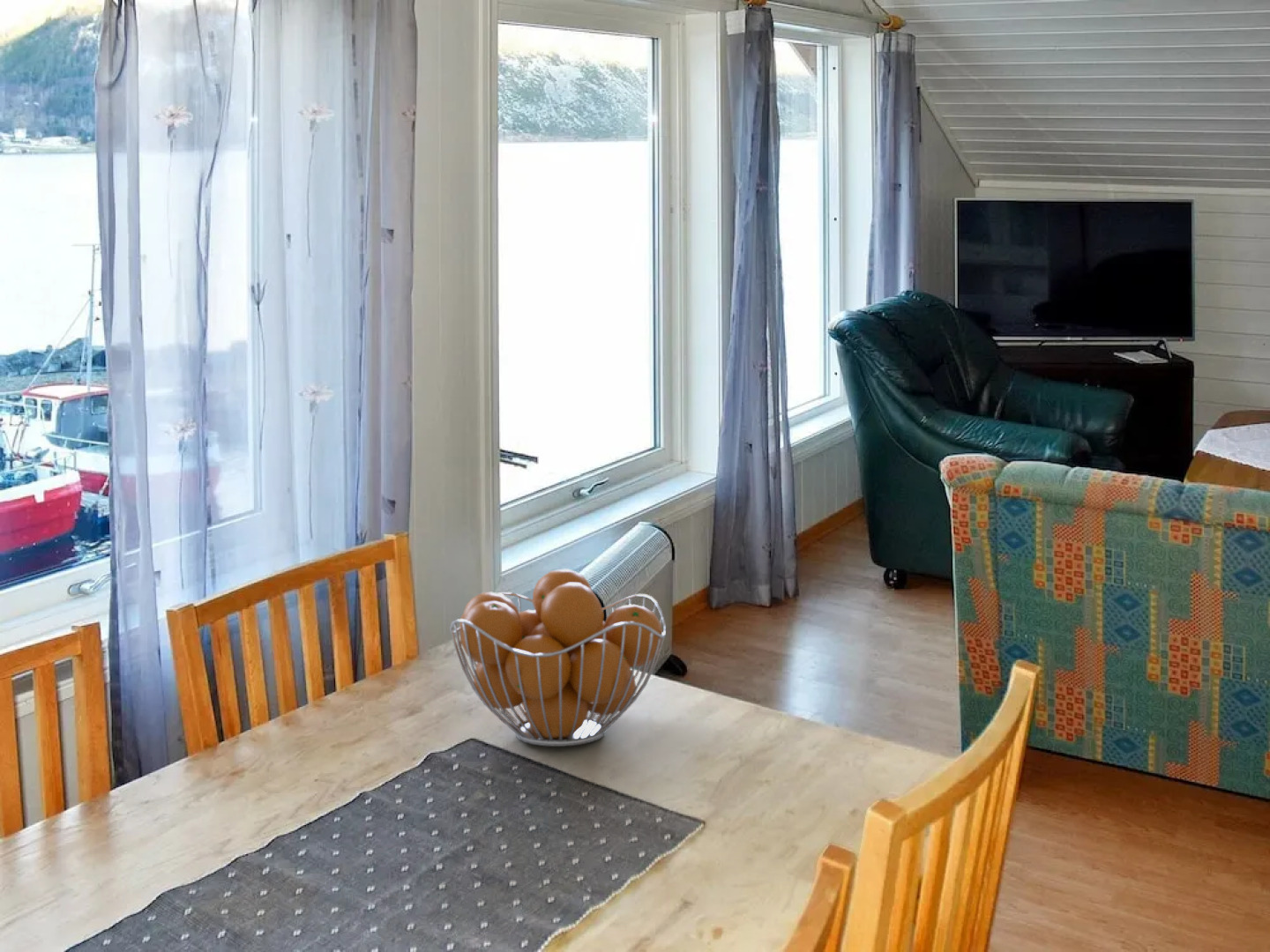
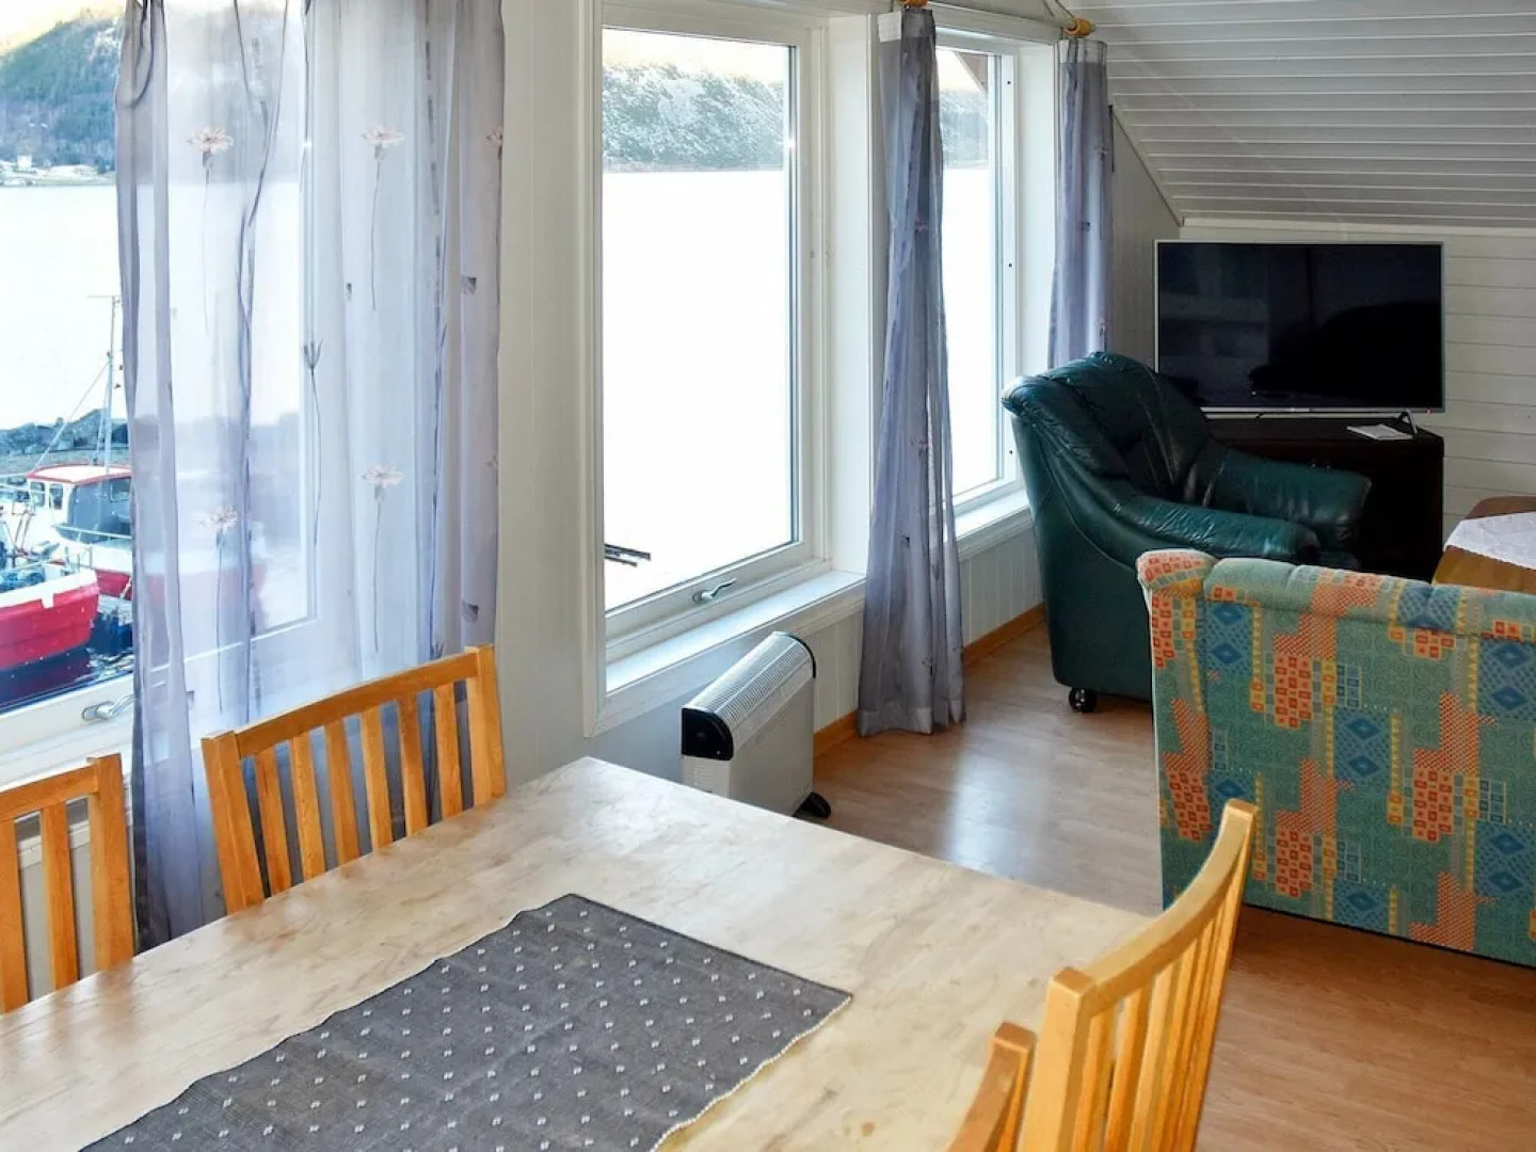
- fruit basket [449,568,667,747]
